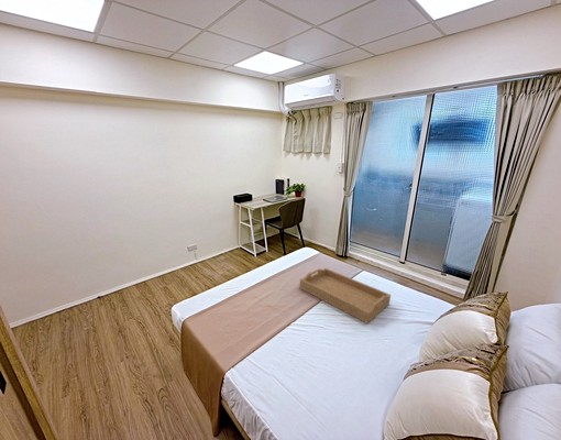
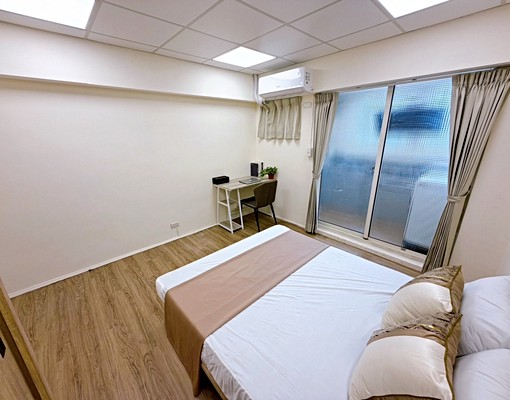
- serving tray [298,267,392,324]
